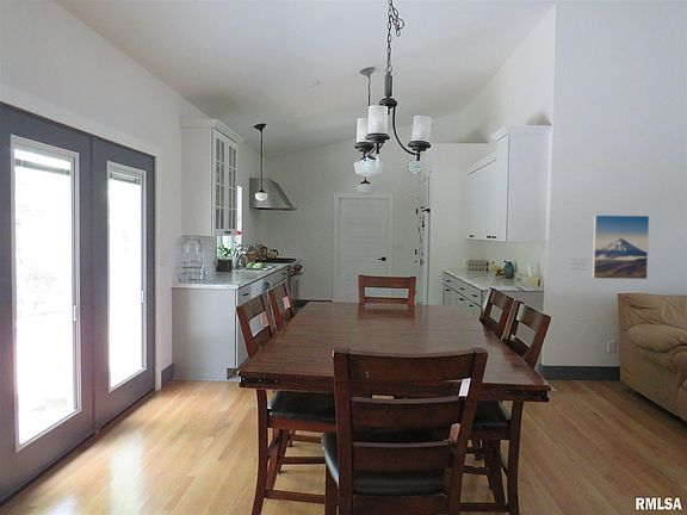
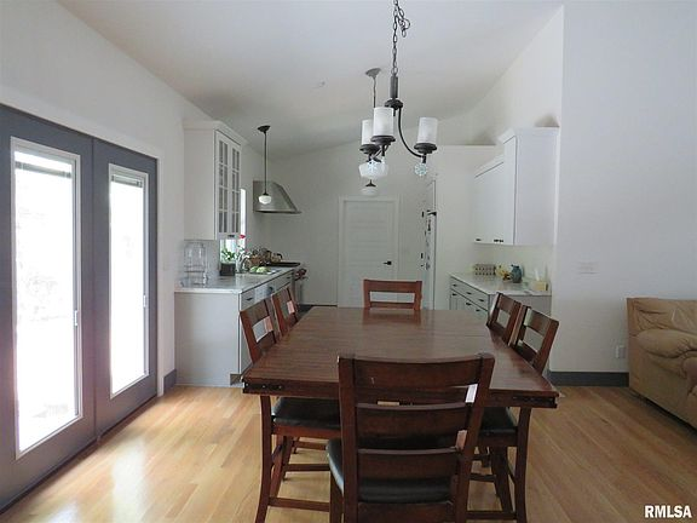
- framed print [590,215,650,280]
